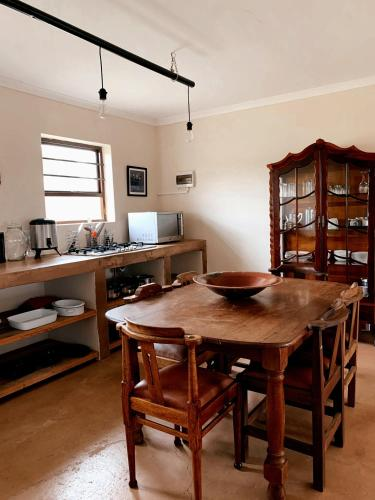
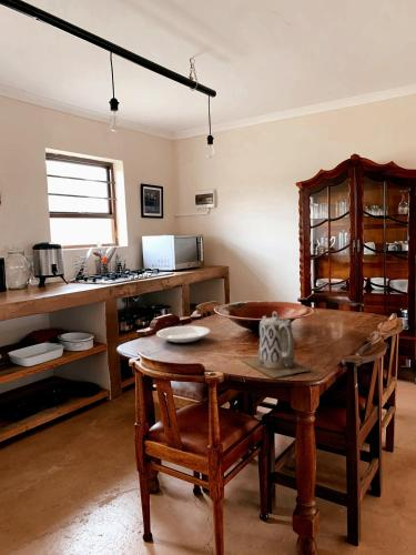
+ plate [155,325,211,345]
+ teapot [241,310,313,379]
